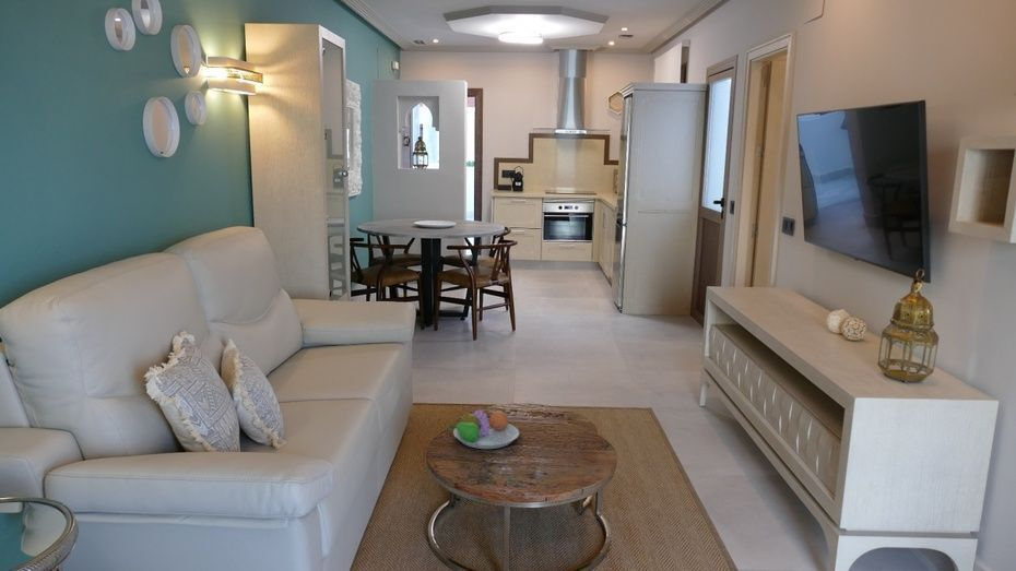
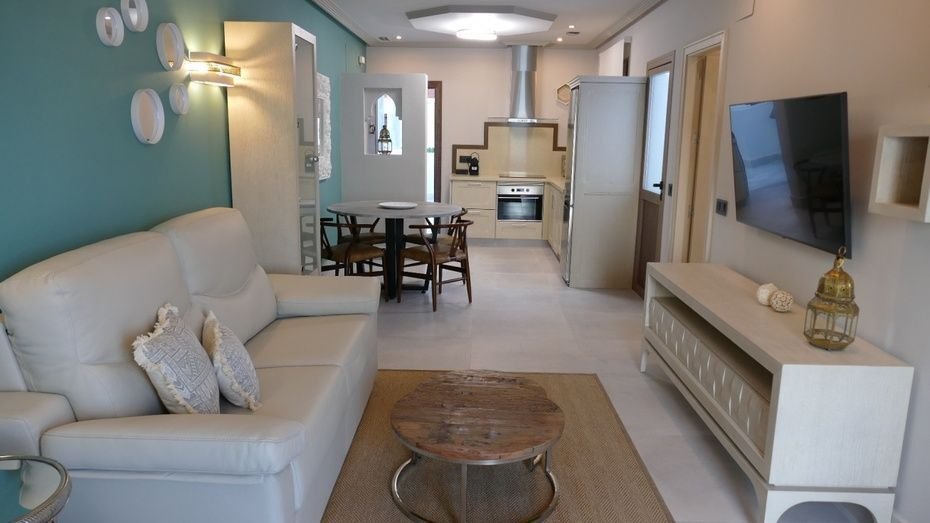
- fruit bowl [447,408,520,450]
